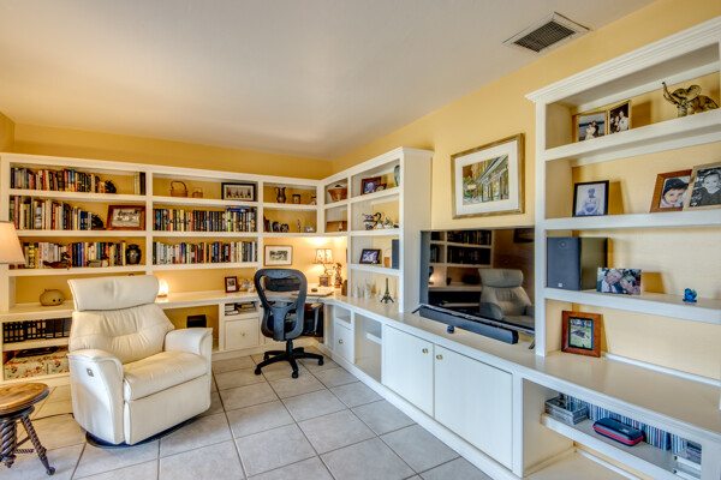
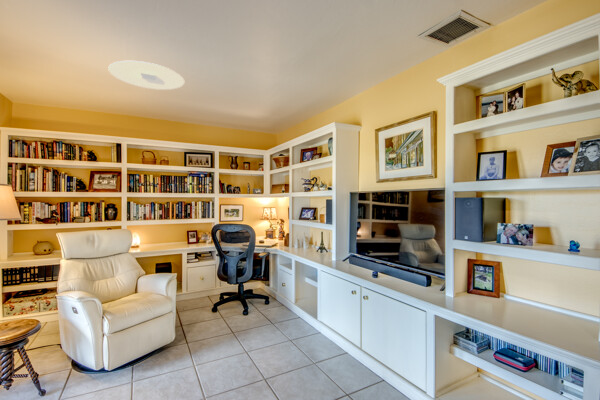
+ ceiling light [107,60,185,91]
